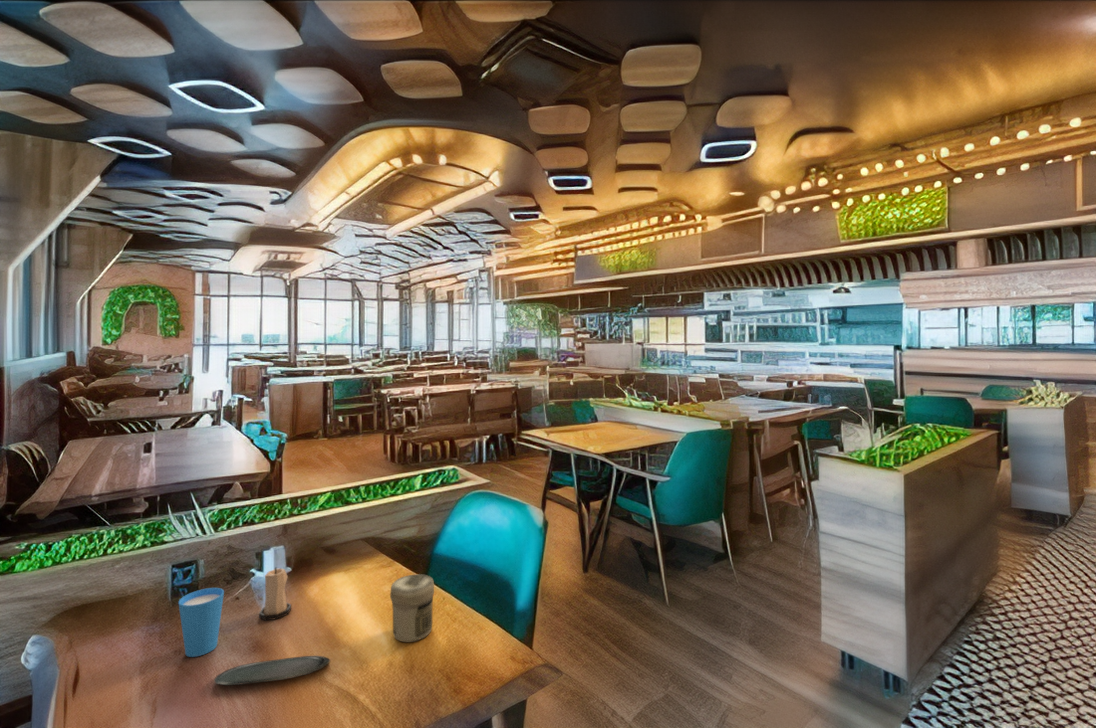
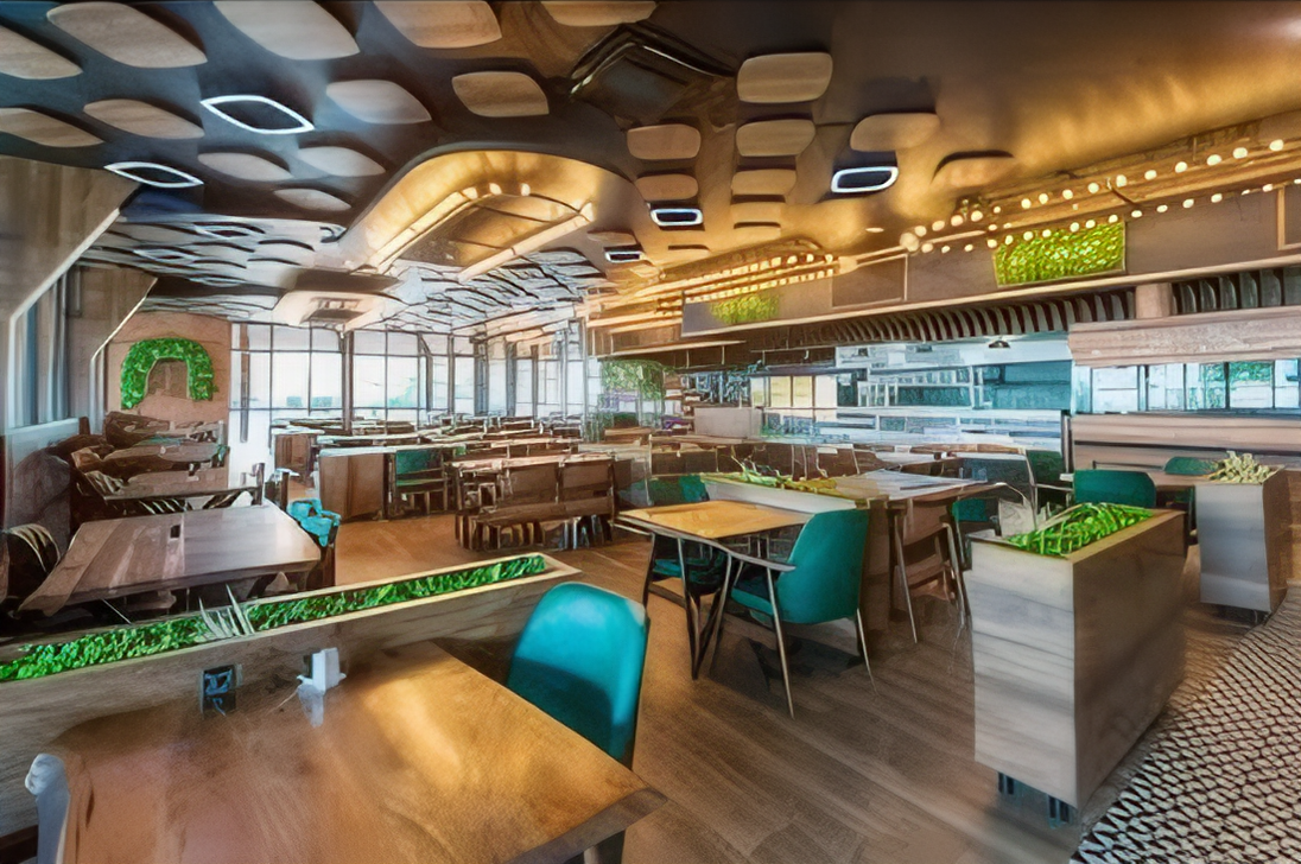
- candle [258,566,292,621]
- cup [177,587,225,658]
- jar [389,573,435,643]
- oval tray [214,655,331,686]
